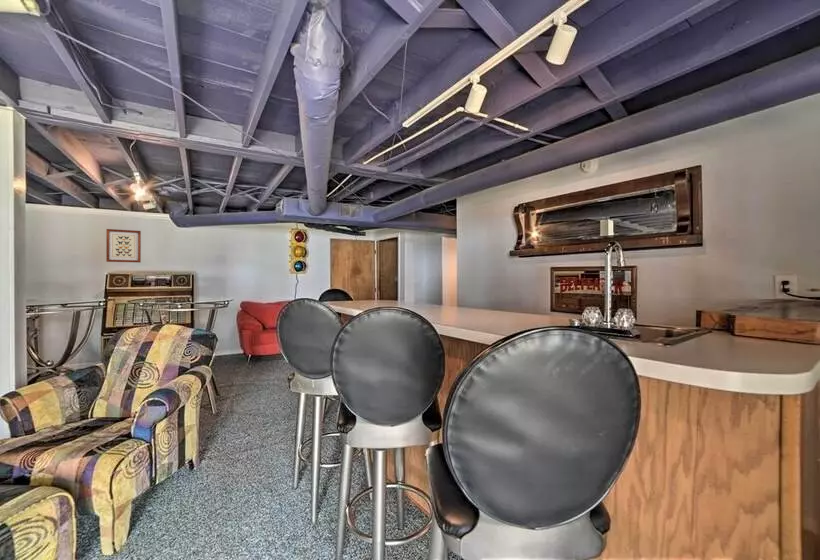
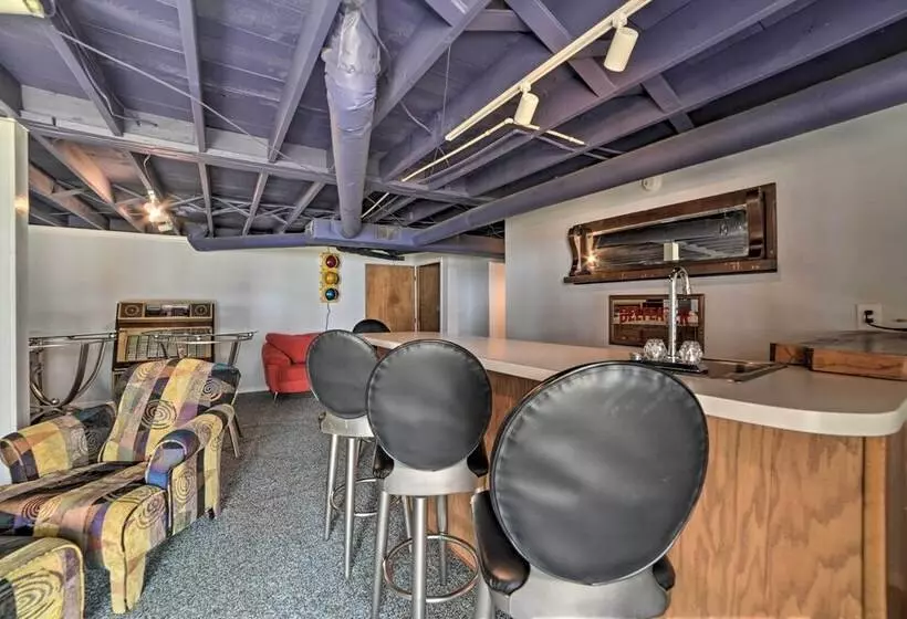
- wall art [105,228,142,263]
